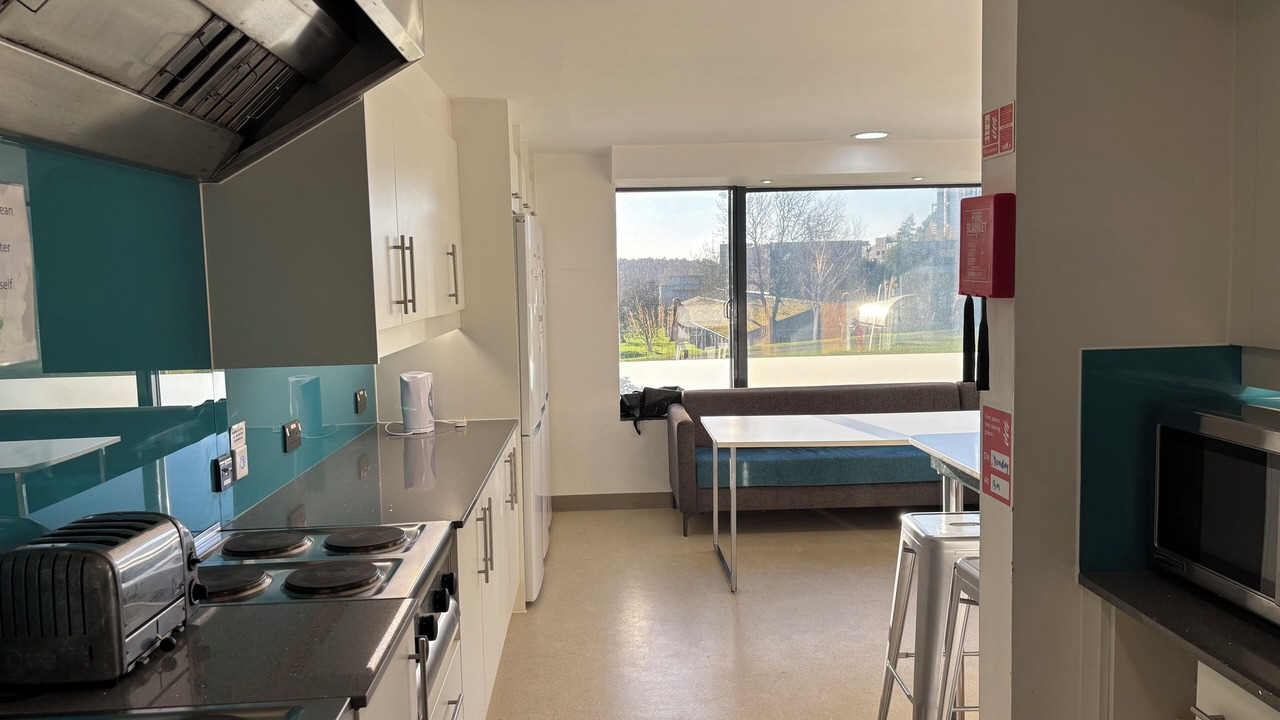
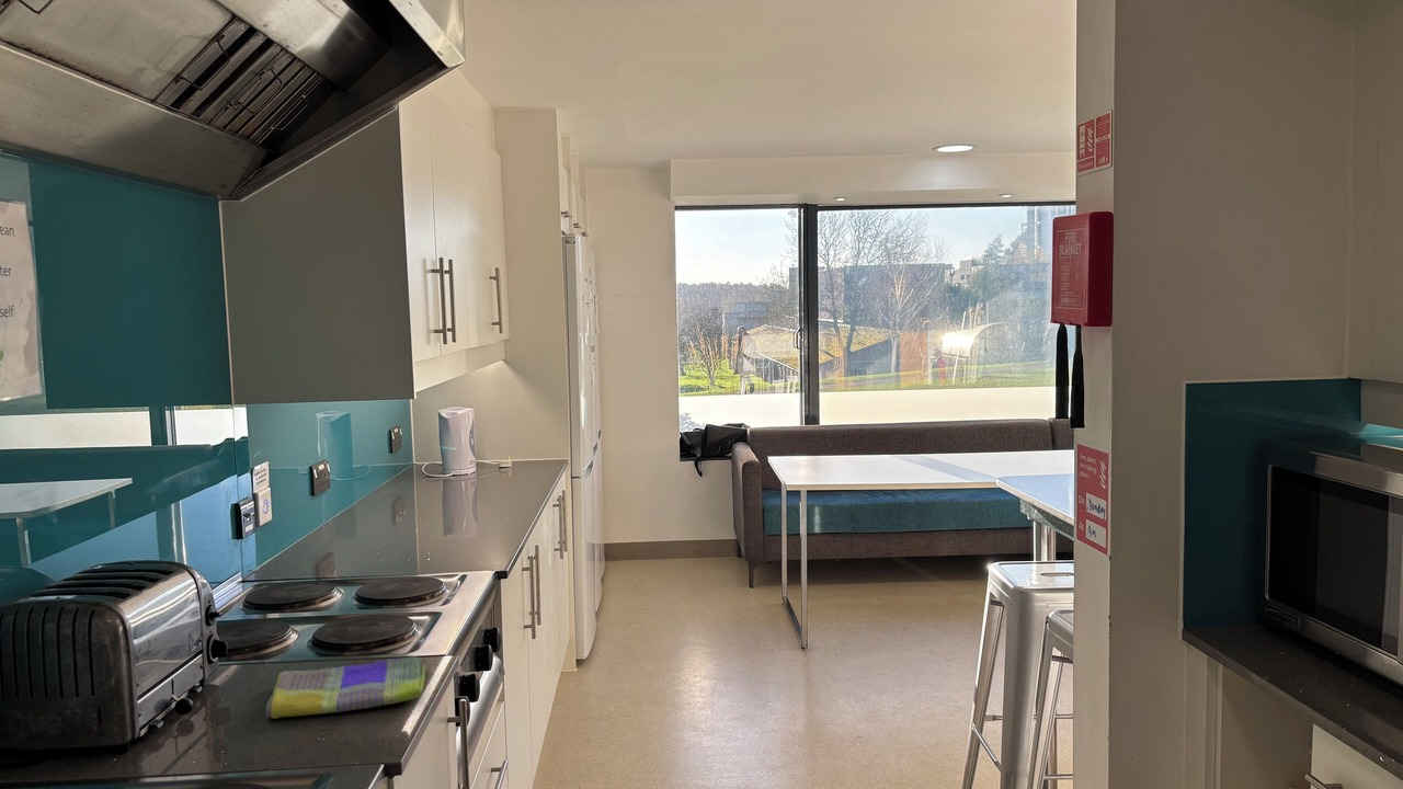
+ dish towel [264,656,427,720]
